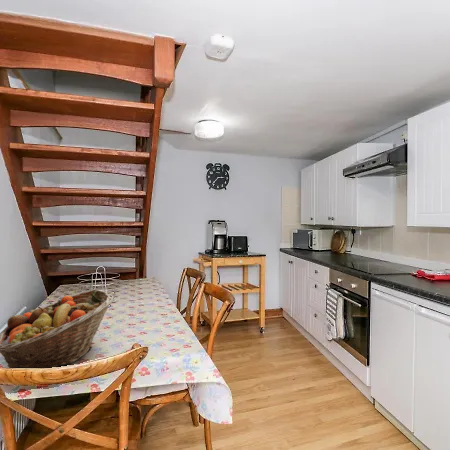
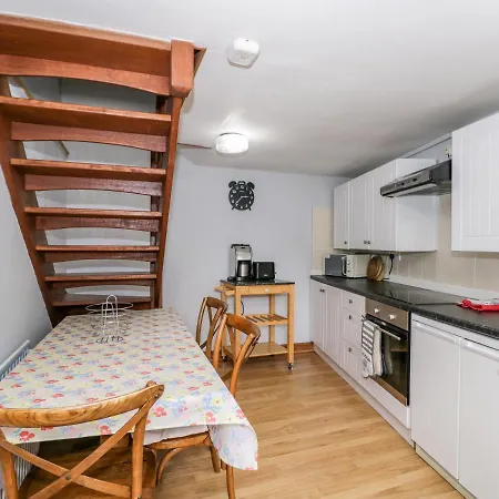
- fruit basket [0,289,115,369]
